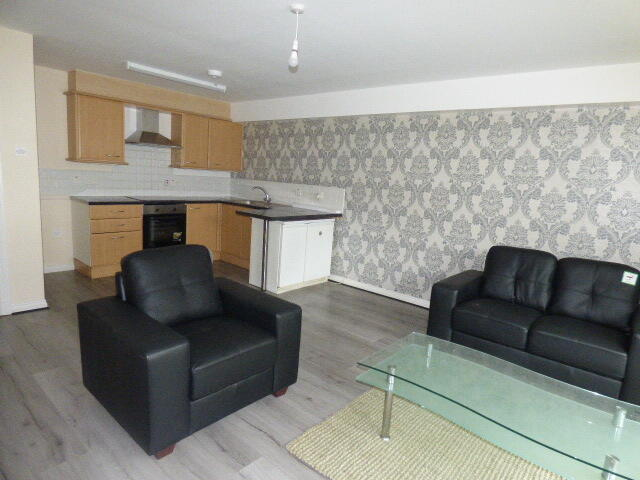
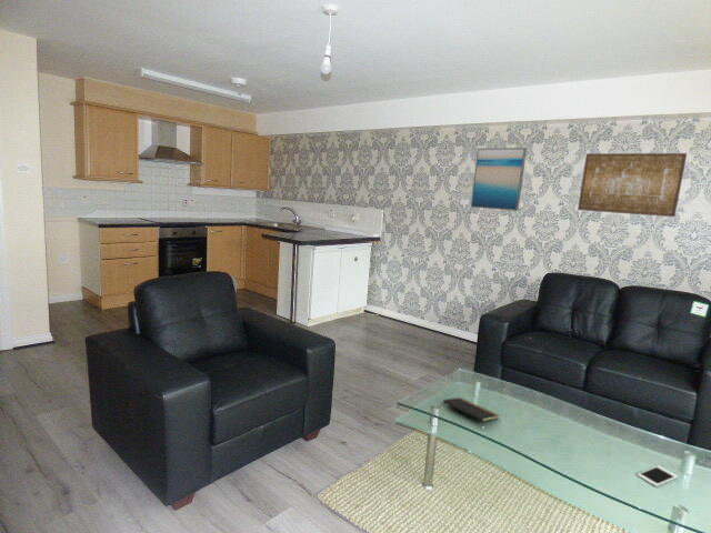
+ notepad [442,396,501,425]
+ wall art [577,152,688,218]
+ wall art [470,147,528,212]
+ cell phone [637,465,679,487]
